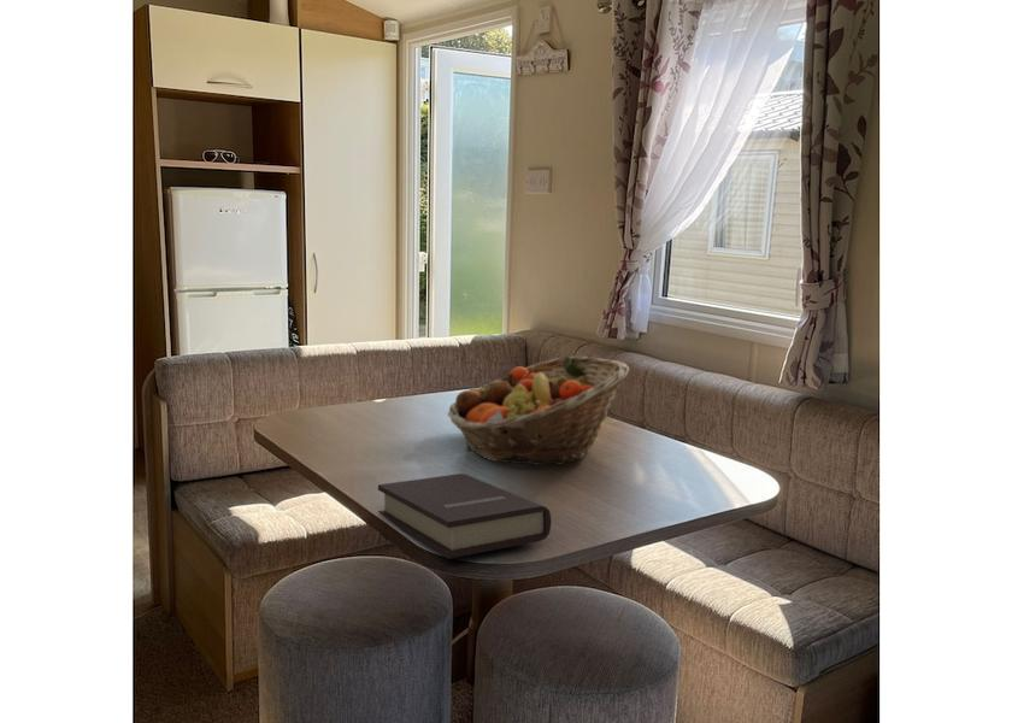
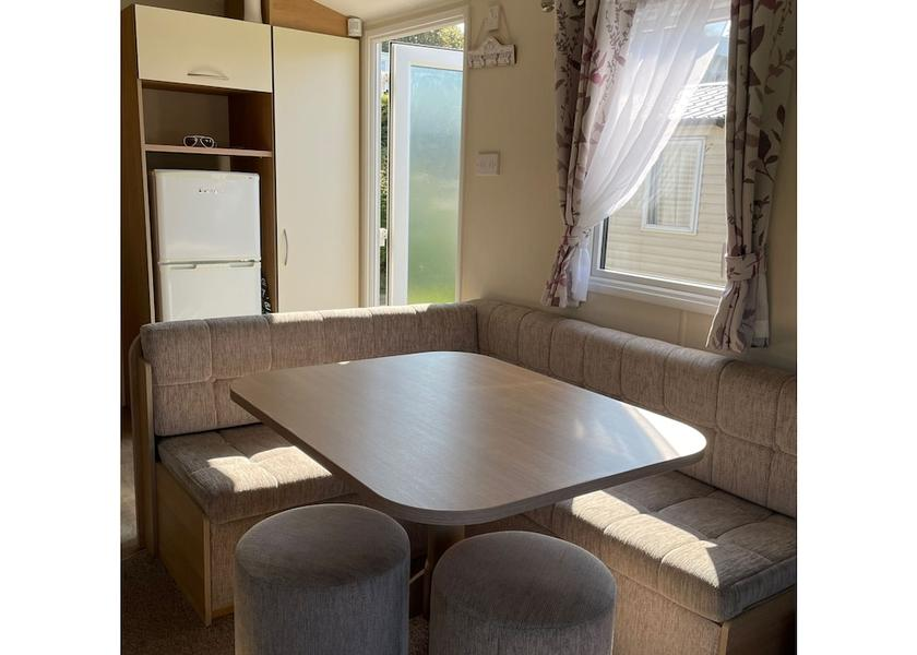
- book [377,472,552,560]
- fruit basket [447,355,630,466]
